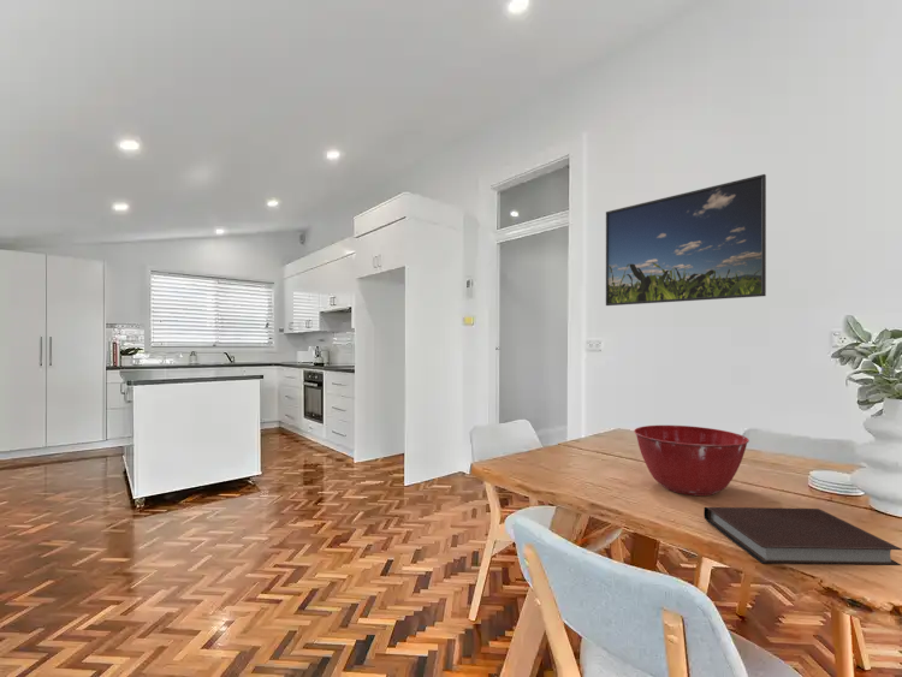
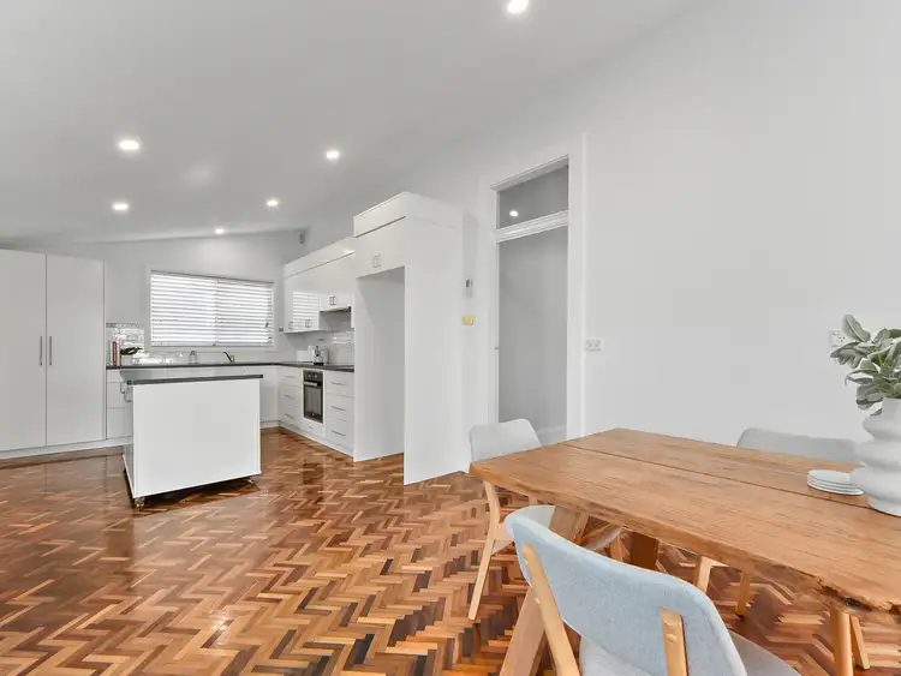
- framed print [605,173,767,307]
- notebook [702,506,902,566]
- mixing bowl [633,424,750,497]
